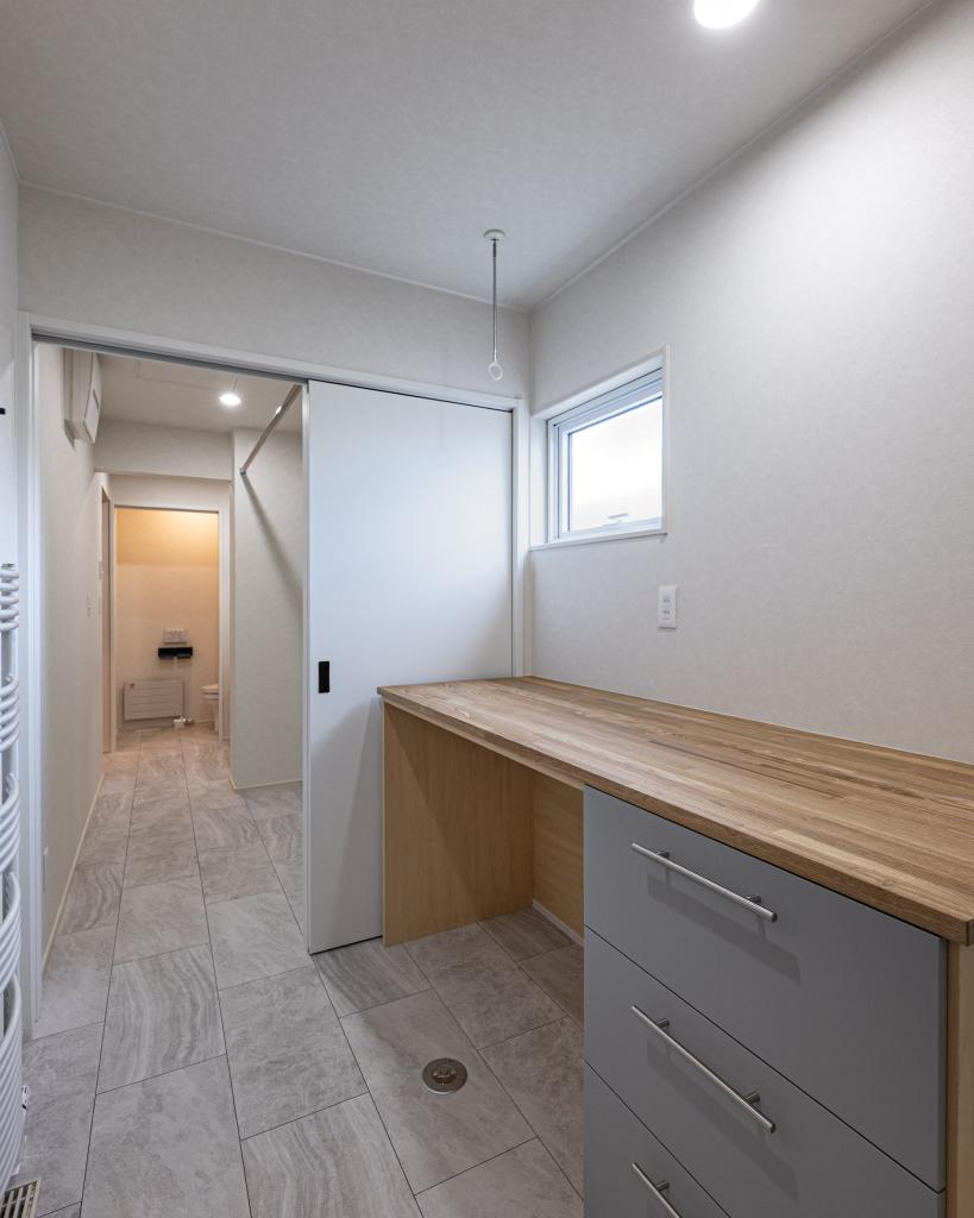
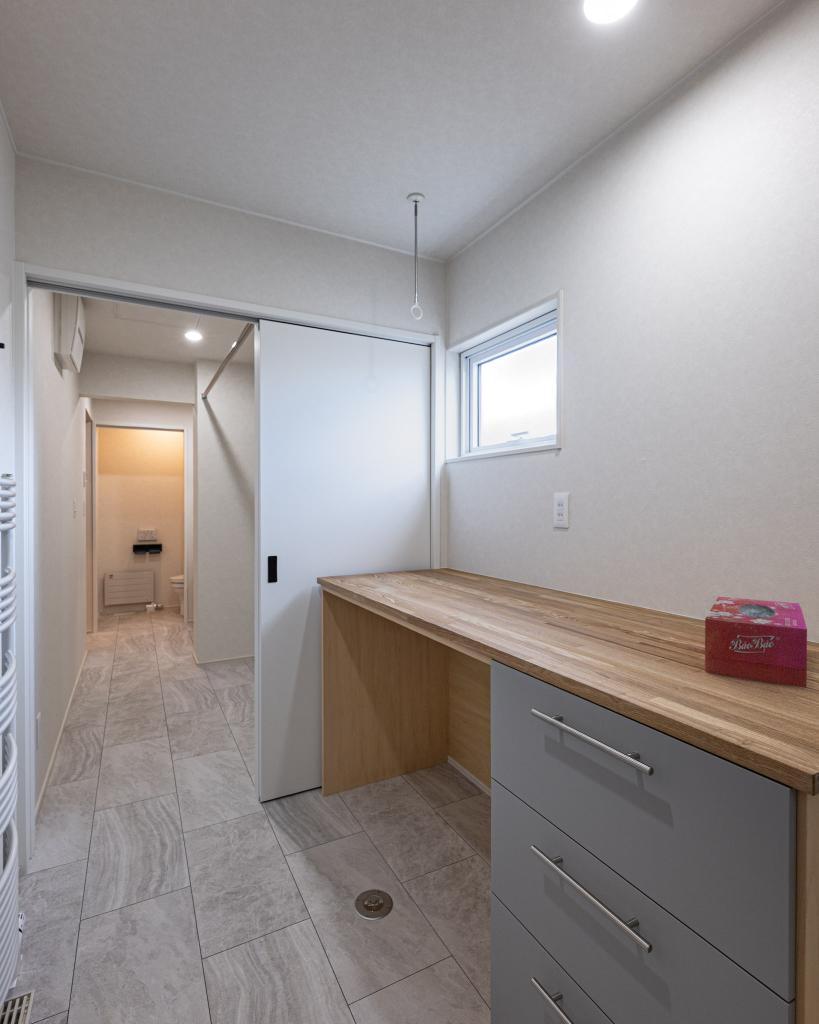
+ tissue box [704,596,808,689]
